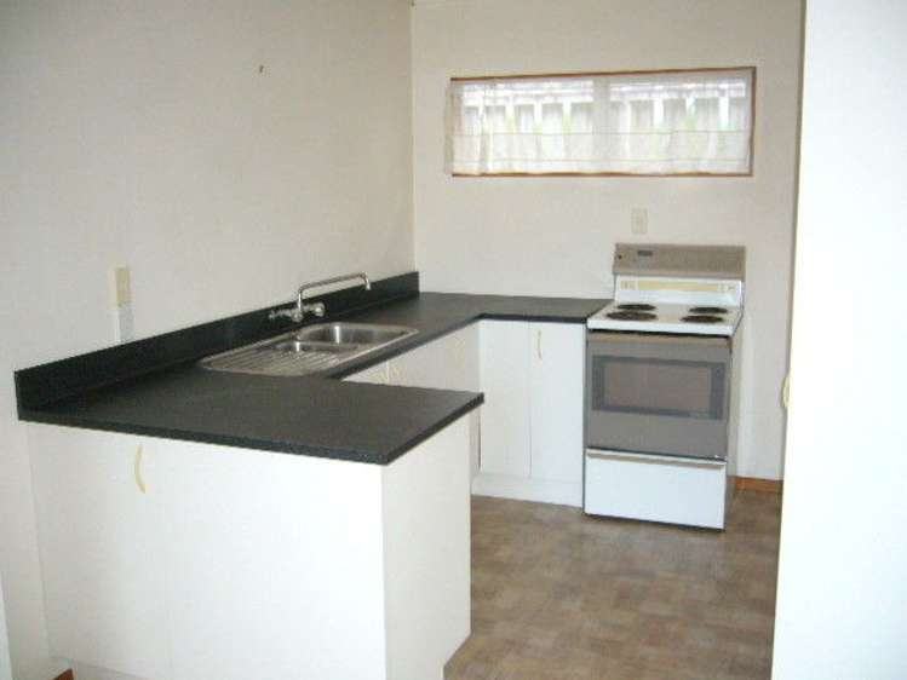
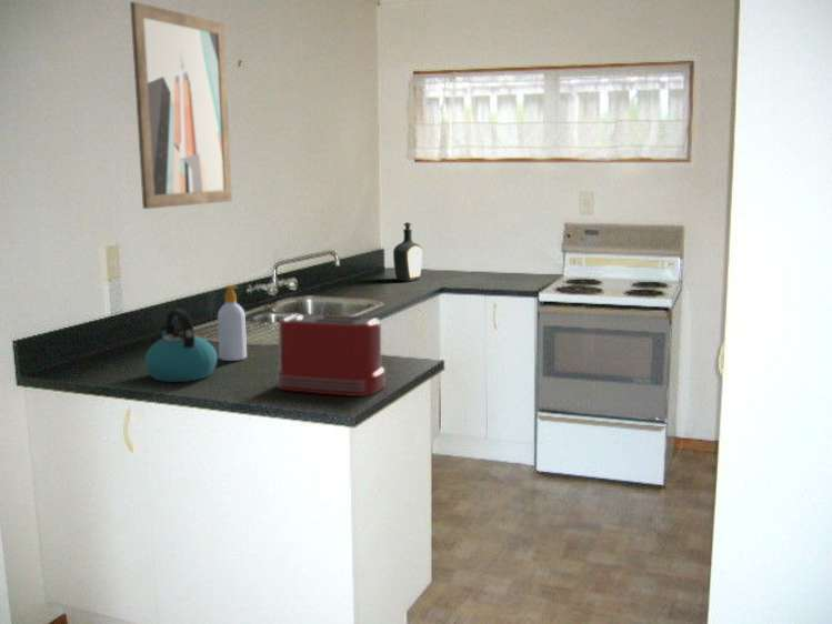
+ kettle [143,308,218,383]
+ wall art [129,1,233,210]
+ bottle [392,221,423,283]
+ toaster [275,312,387,397]
+ soap bottle [217,284,248,362]
